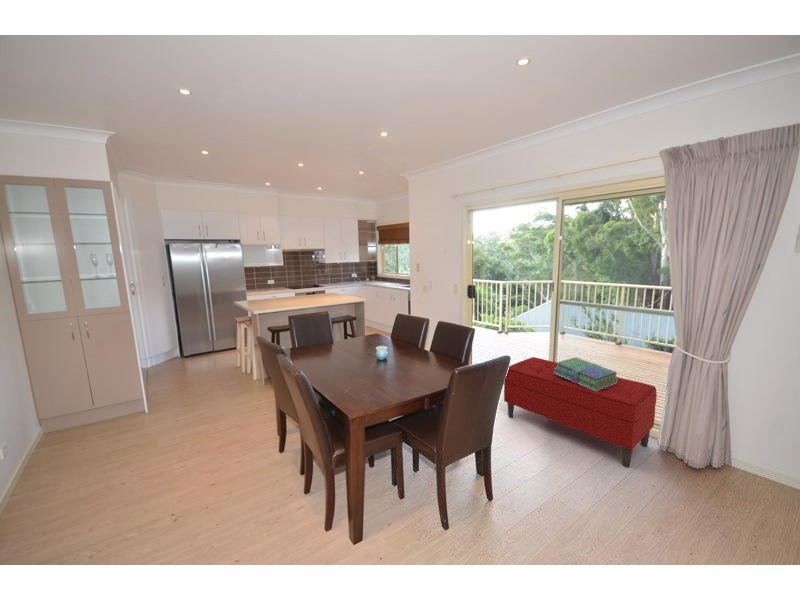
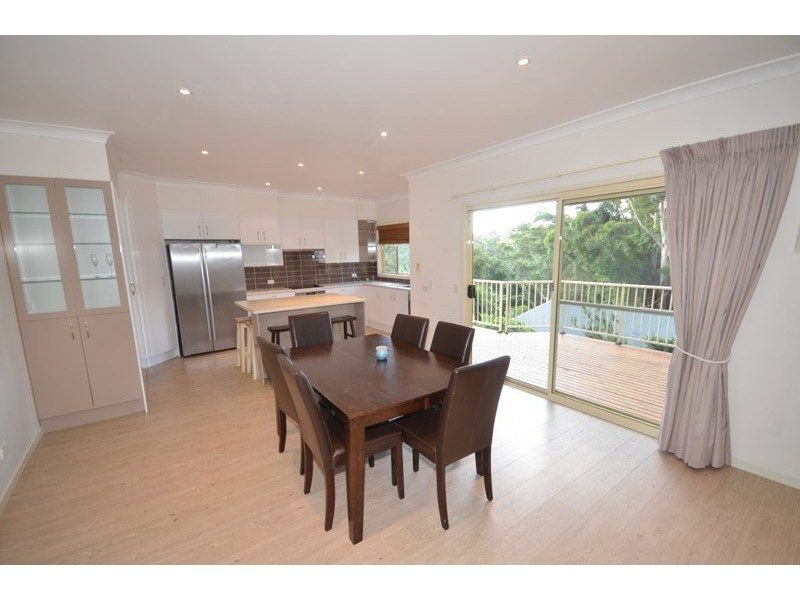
- stack of books [554,356,618,391]
- bench [503,356,658,468]
